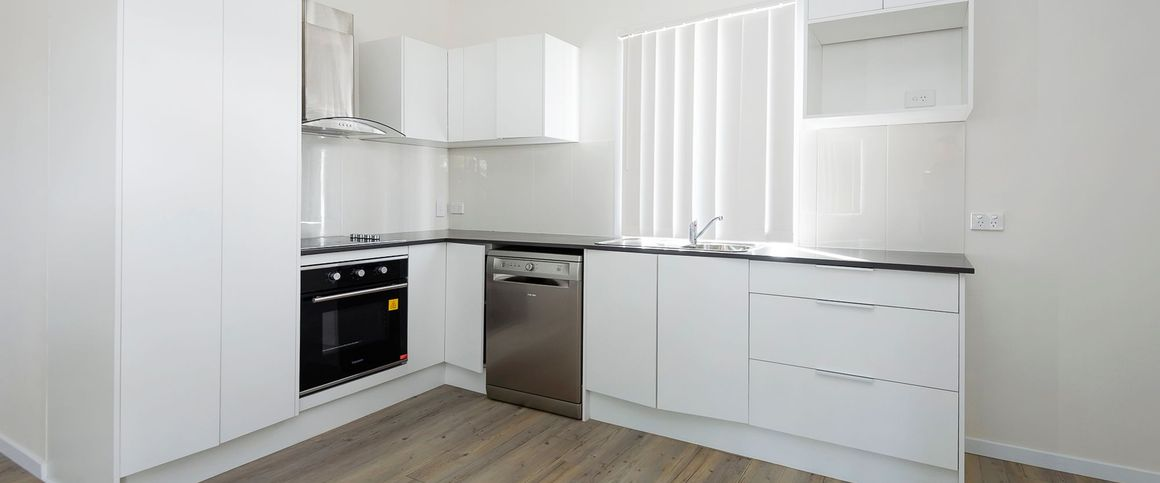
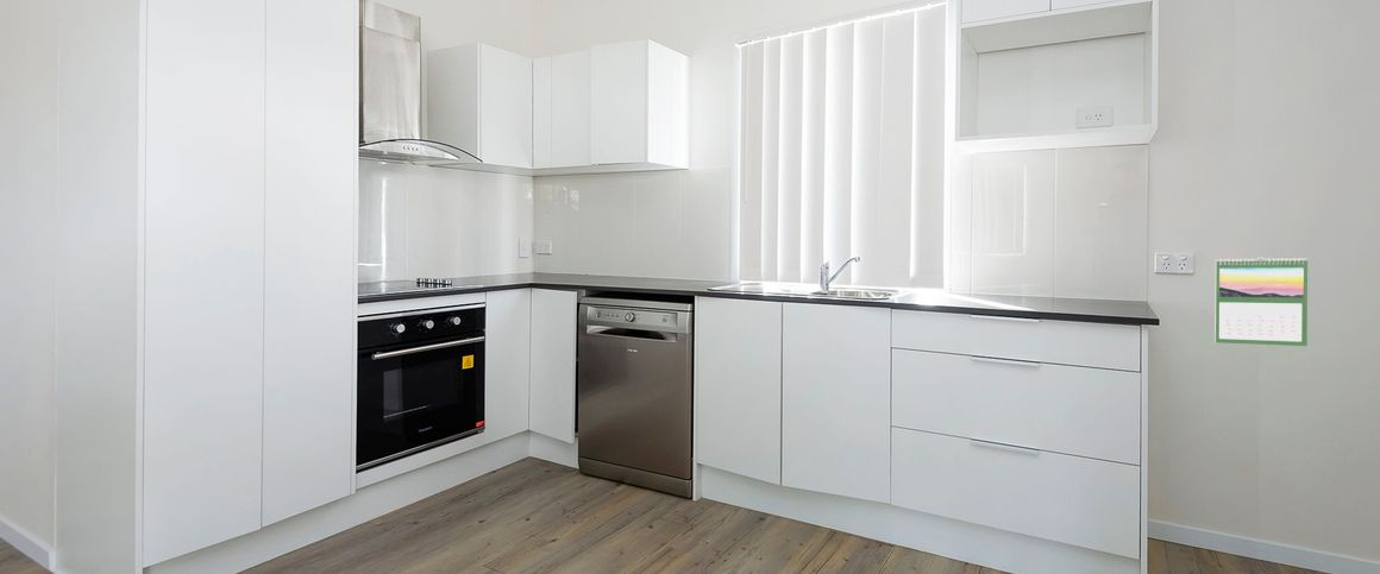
+ calendar [1213,256,1309,347]
